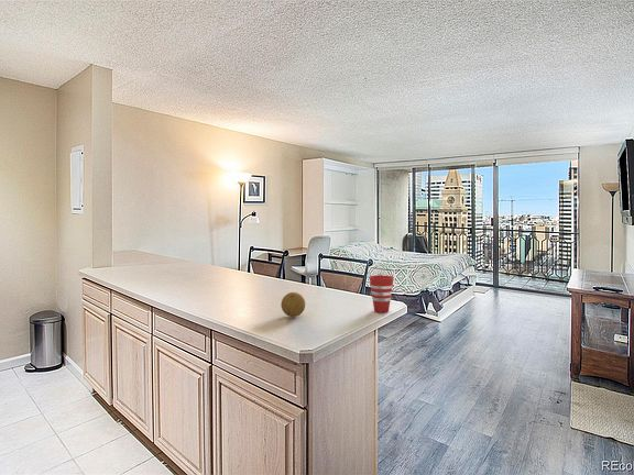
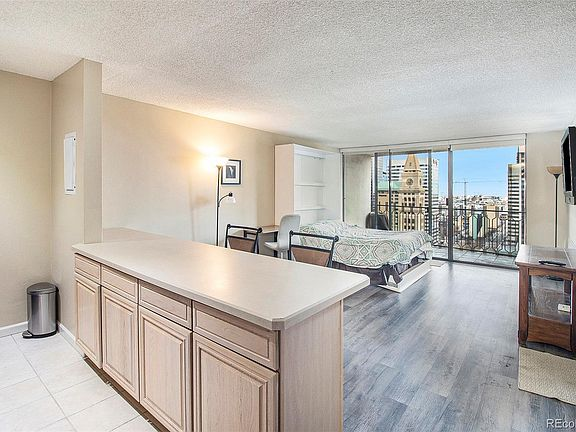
- cup [369,274,395,313]
- fruit [280,291,306,318]
